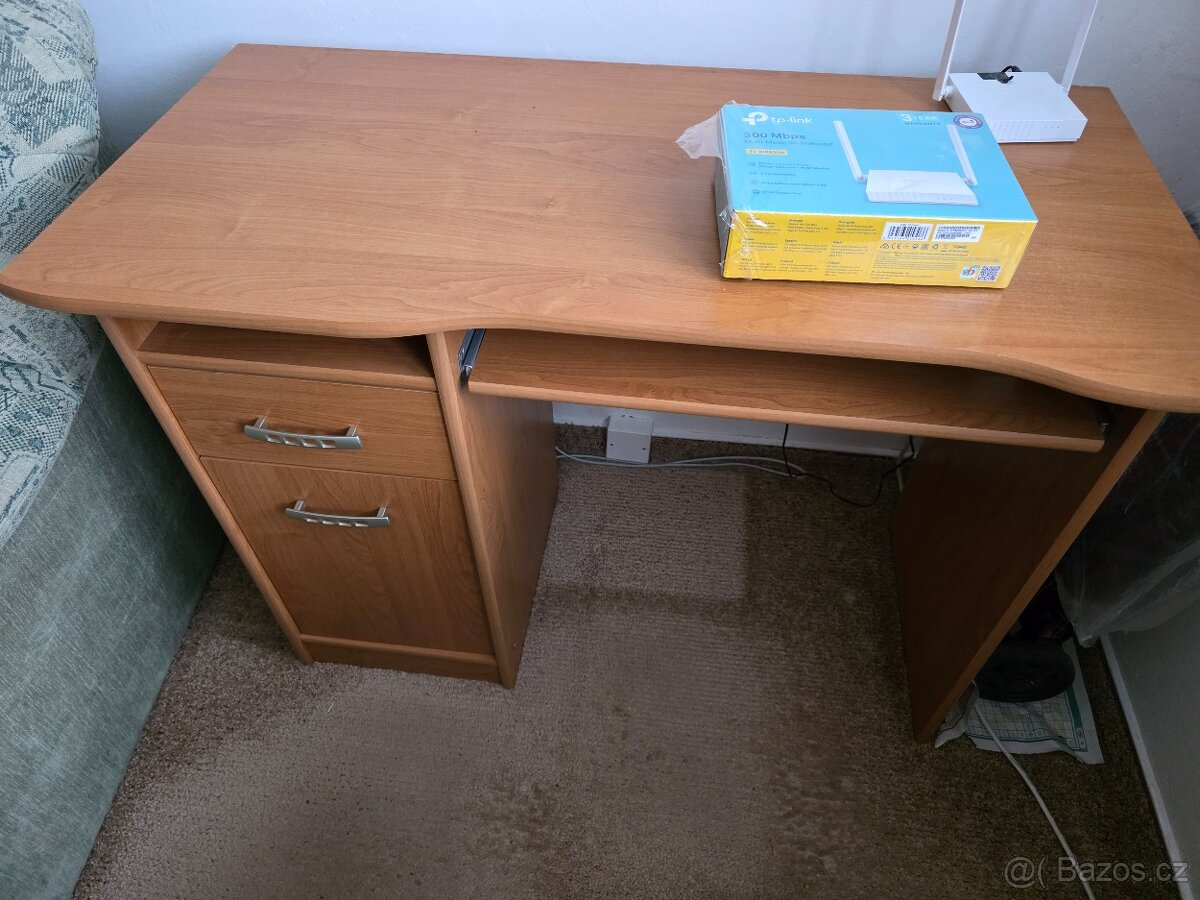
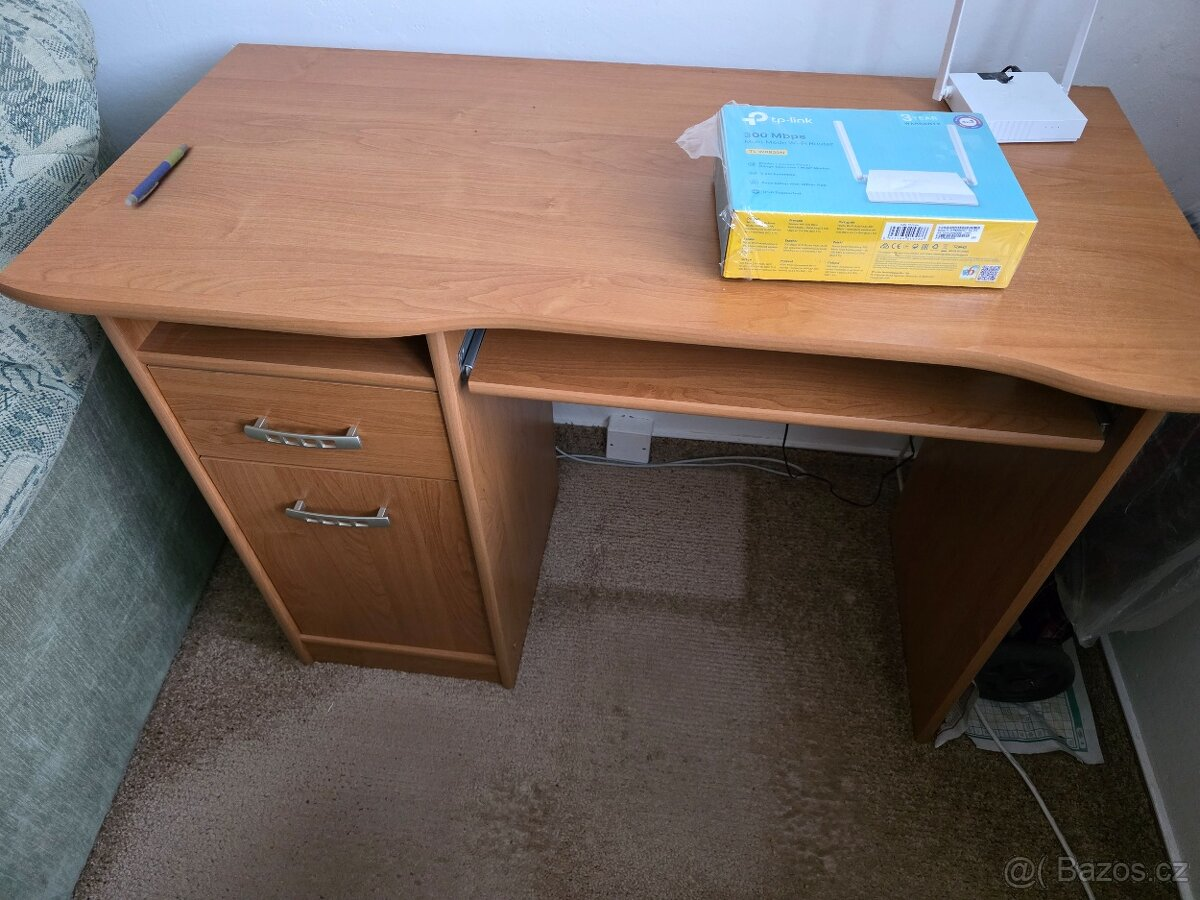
+ pen [124,143,189,207]
